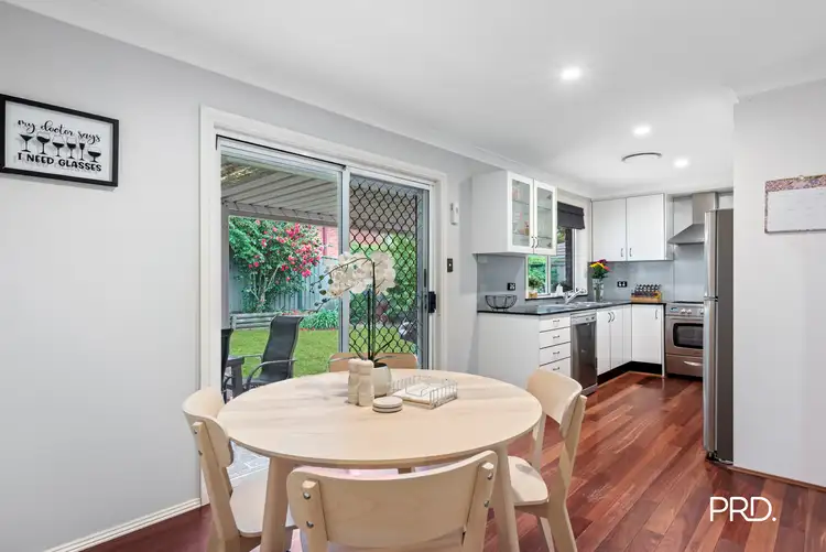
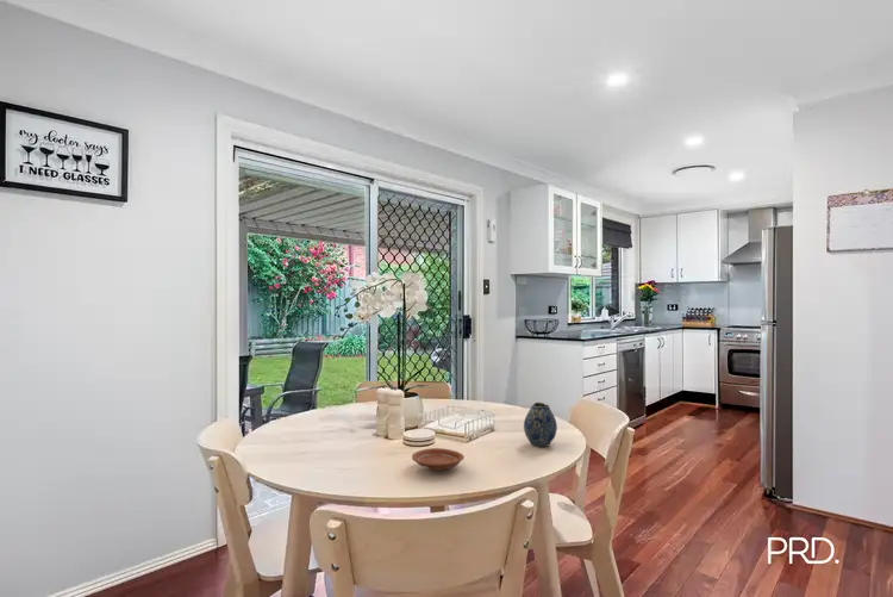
+ plate [411,447,466,472]
+ teapot [523,402,558,448]
